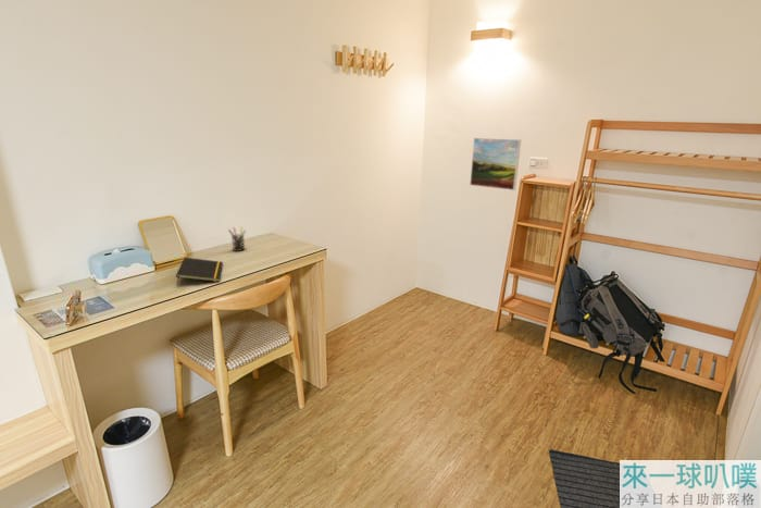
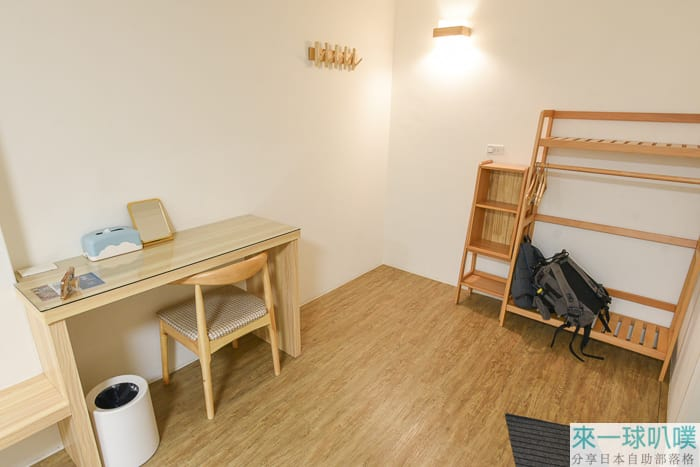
- pen holder [227,225,247,252]
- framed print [469,137,522,191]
- notepad [175,257,224,286]
